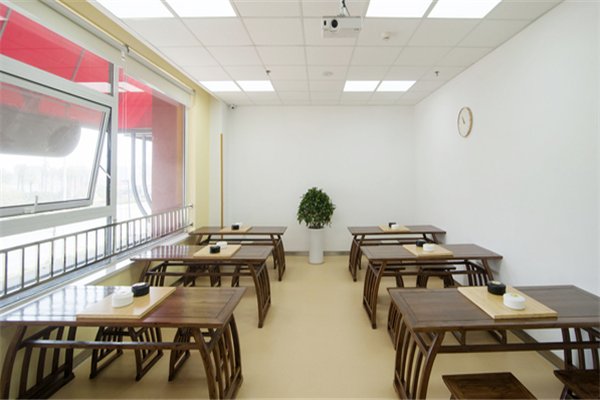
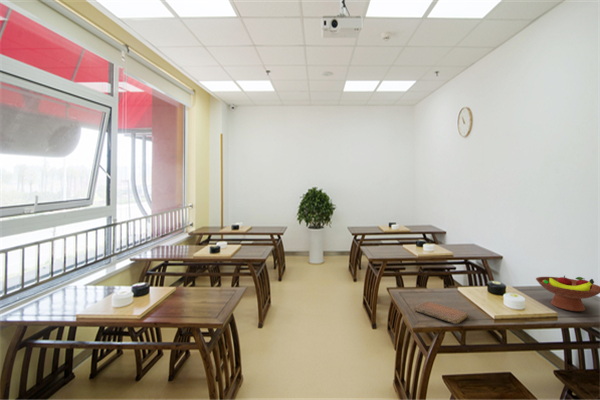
+ notebook [413,300,469,325]
+ fruit bowl [535,275,600,312]
